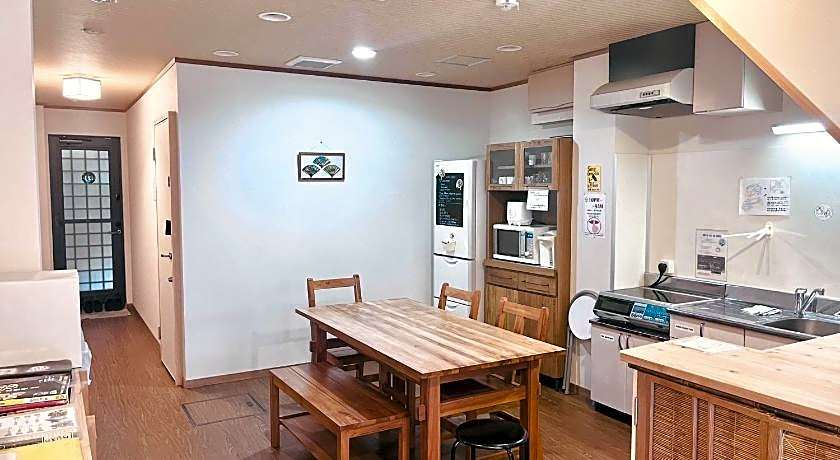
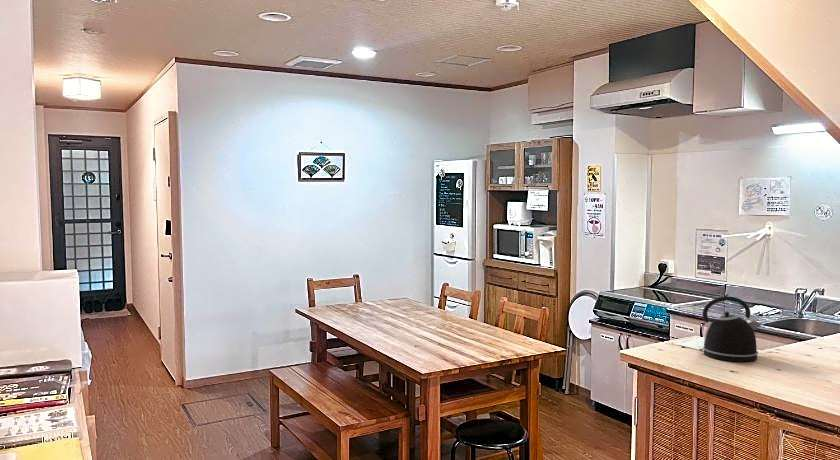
+ kettle [698,295,762,362]
